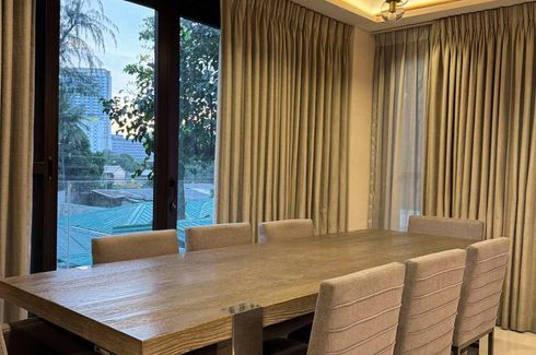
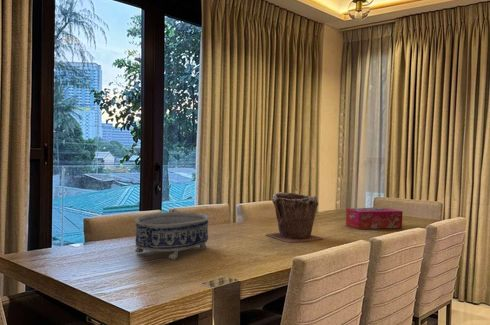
+ plant pot [265,191,323,244]
+ tissue box [345,207,404,230]
+ decorative bowl [134,211,210,261]
